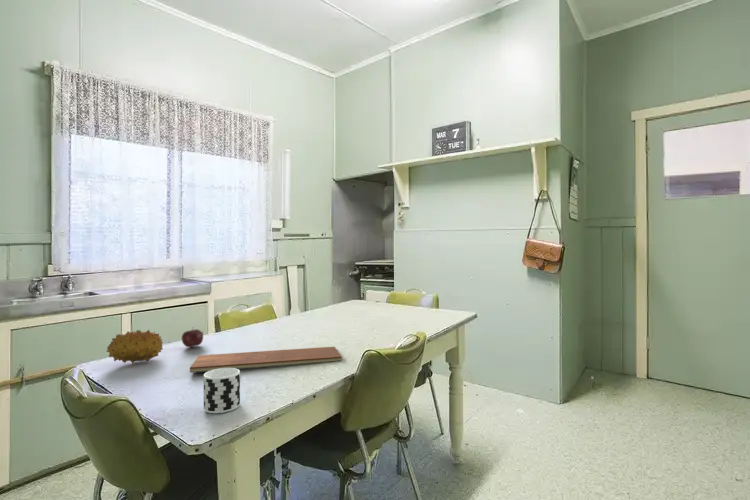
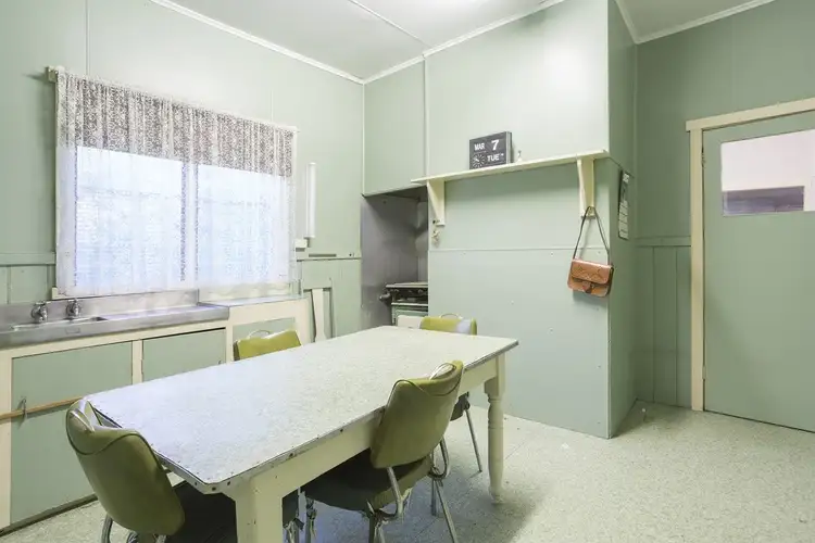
- chopping board [189,346,343,374]
- cup [203,368,241,414]
- apple [181,327,204,348]
- fruit [105,329,164,365]
